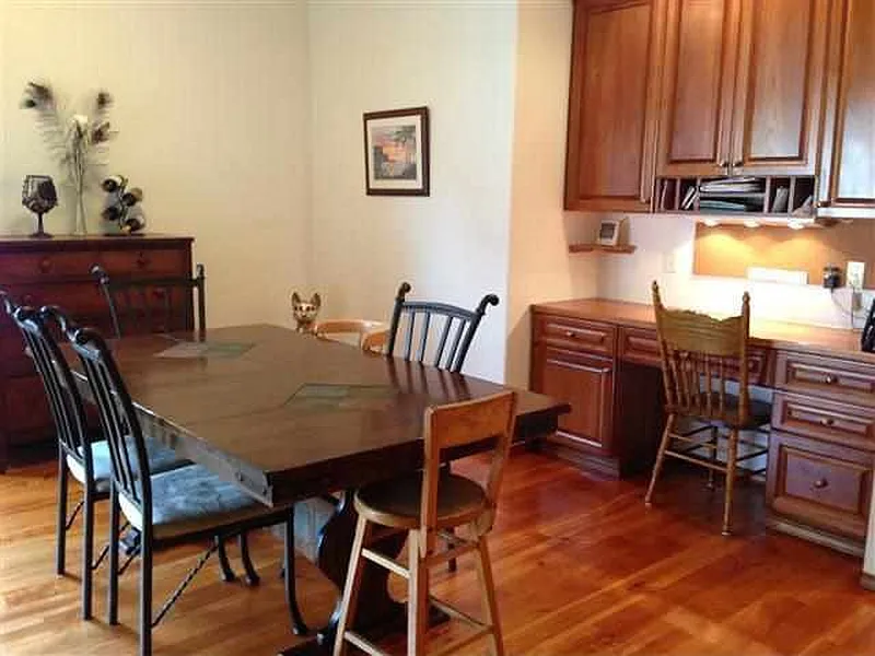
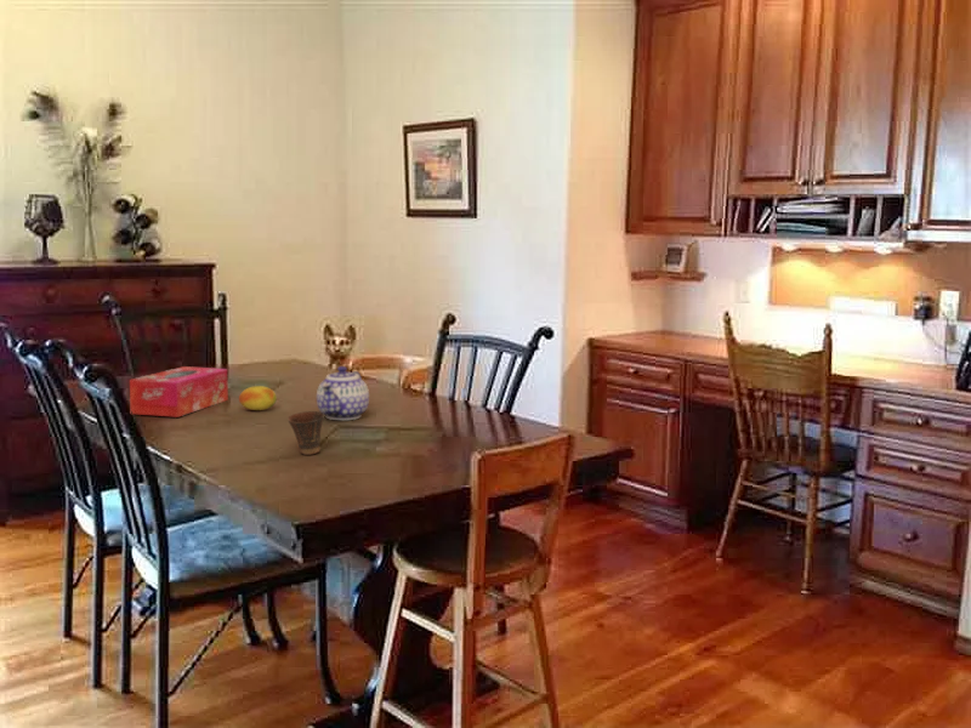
+ tissue box [129,365,229,419]
+ fruit [238,385,278,411]
+ teapot [316,365,370,421]
+ cup [286,410,325,456]
